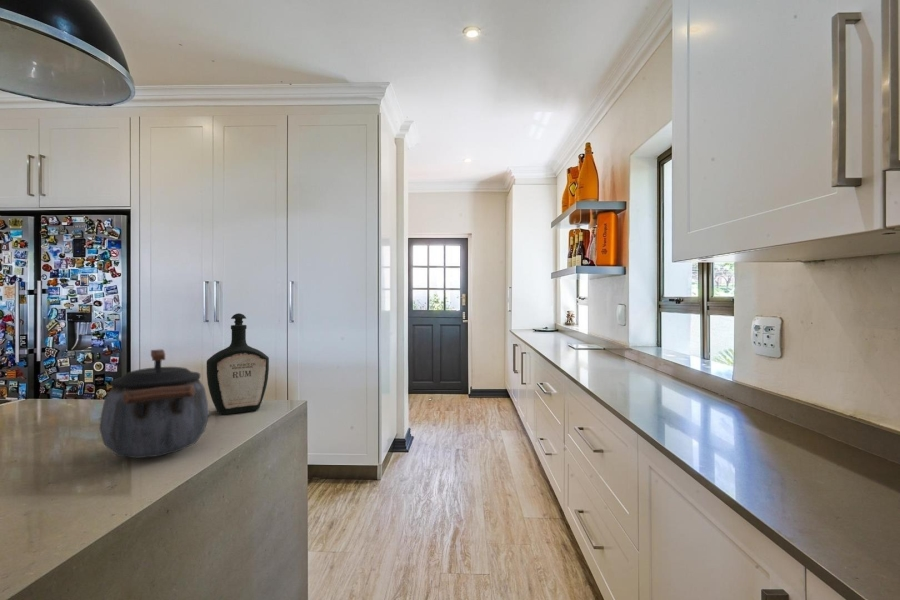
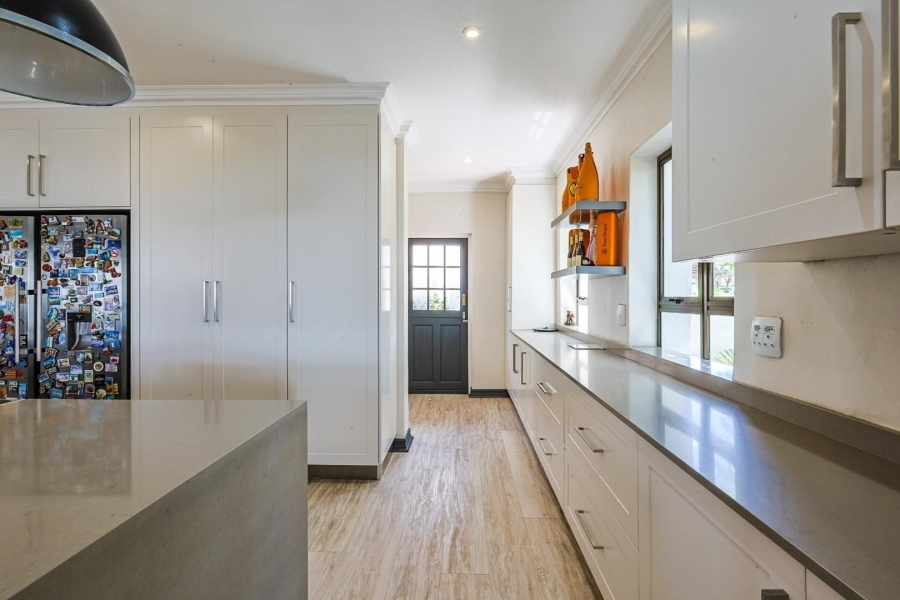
- bottle [206,312,270,416]
- kettle [98,348,210,459]
